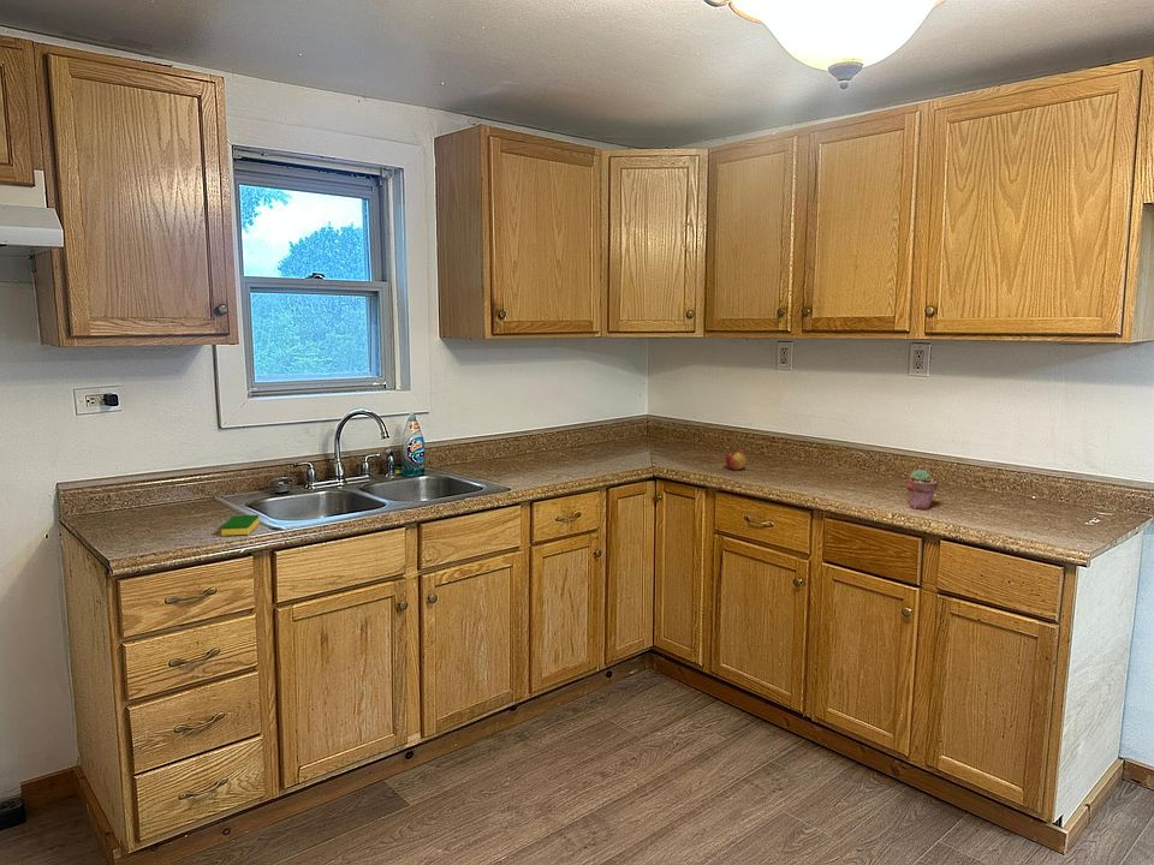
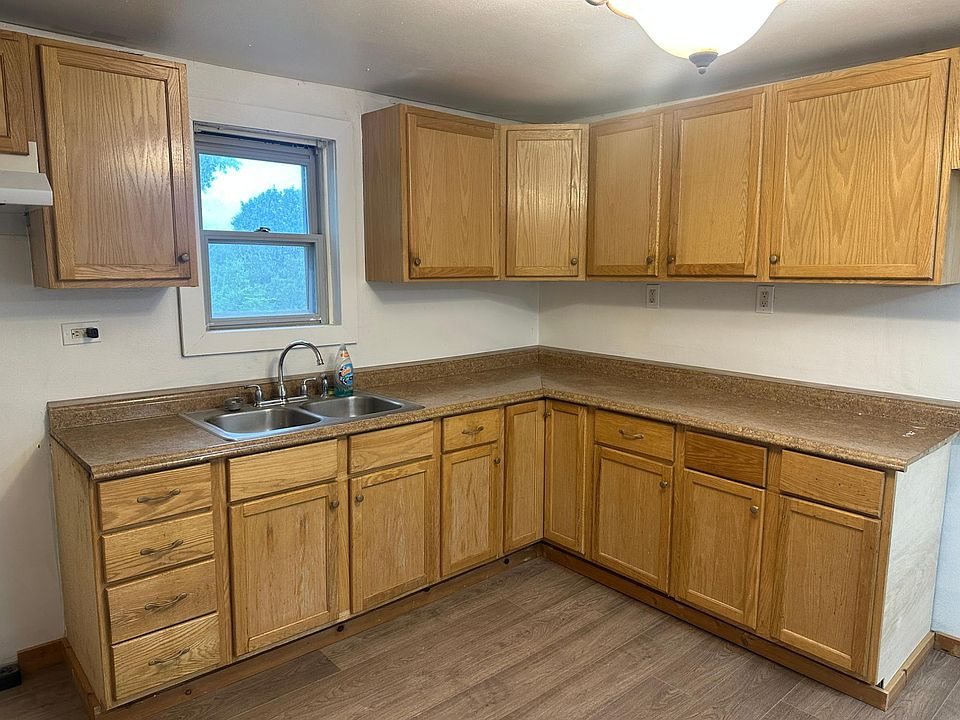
- potted succulent [905,469,939,511]
- dish sponge [220,514,261,537]
- apple [725,449,749,471]
